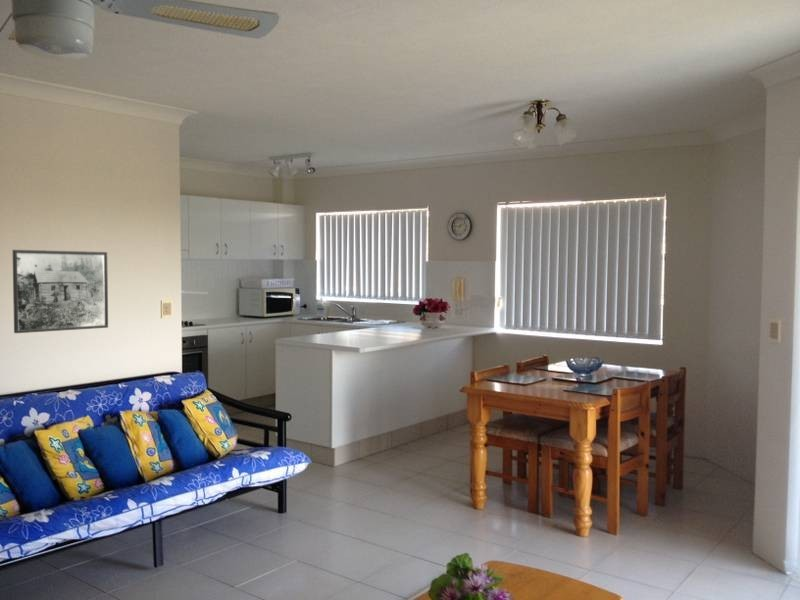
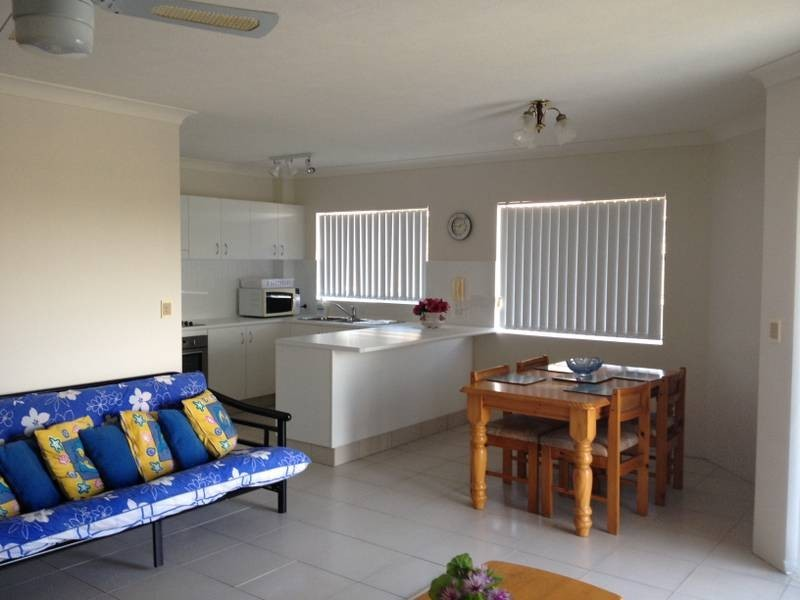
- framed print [12,249,109,334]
